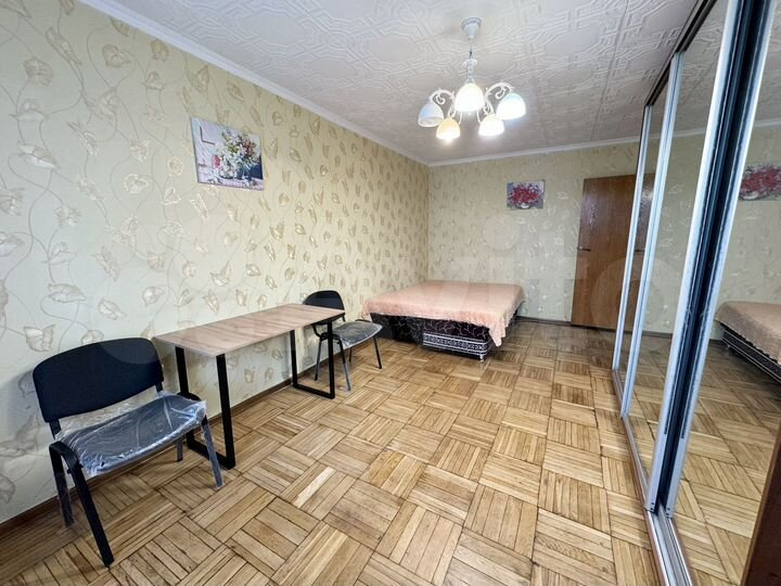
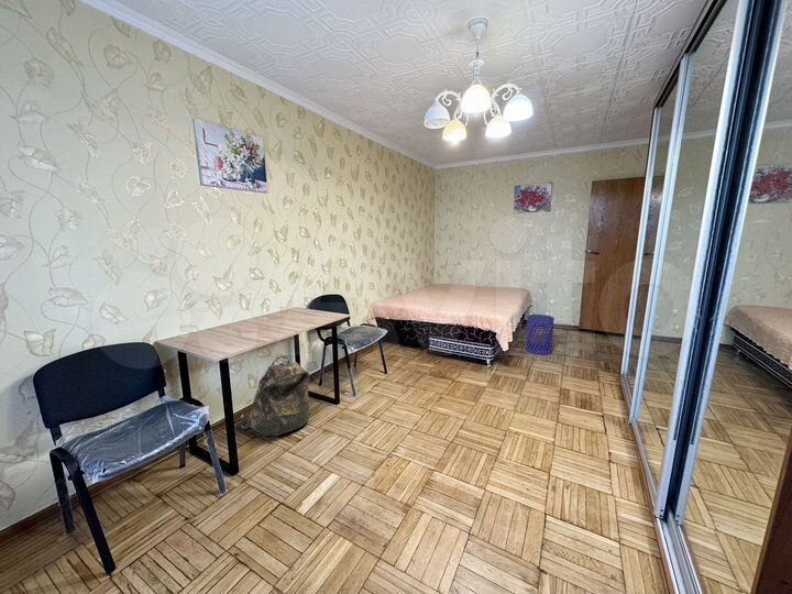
+ waste bin [525,314,556,355]
+ backpack [239,354,311,438]
